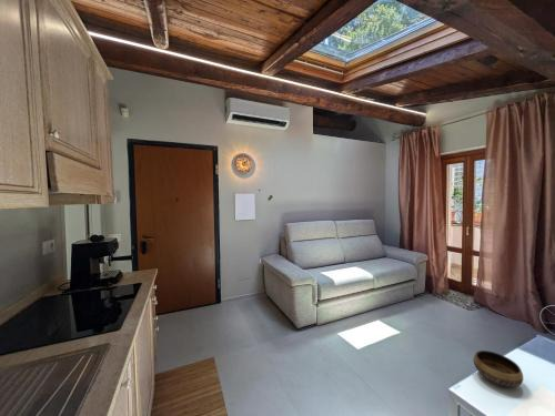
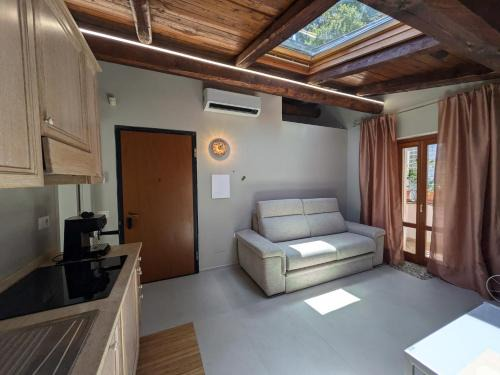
- bowl [473,349,524,388]
